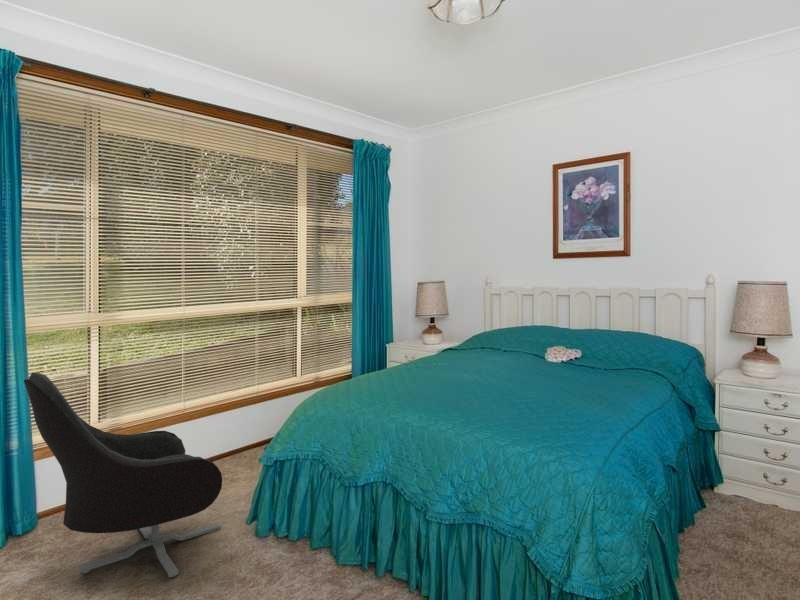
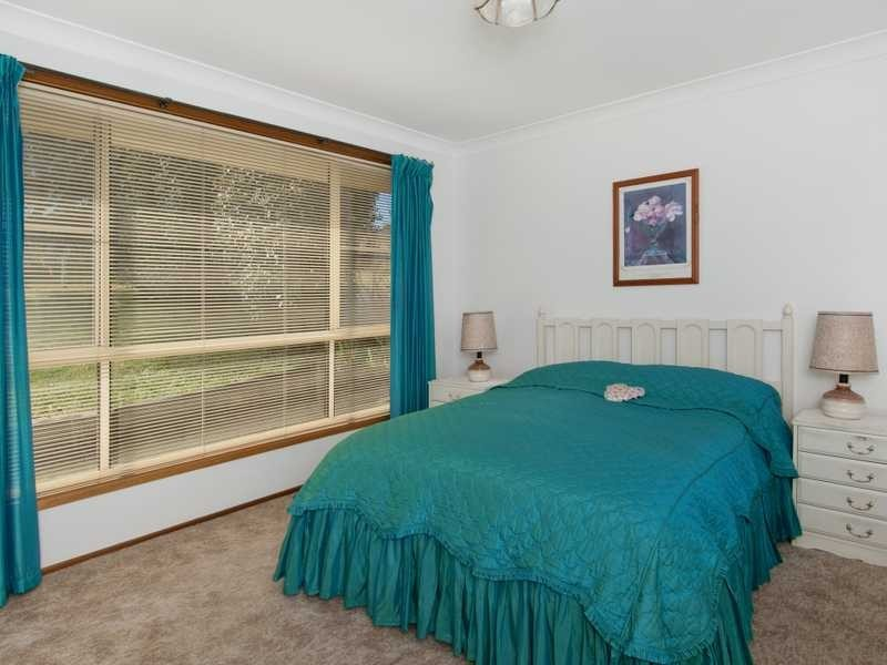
- armchair [23,371,223,578]
